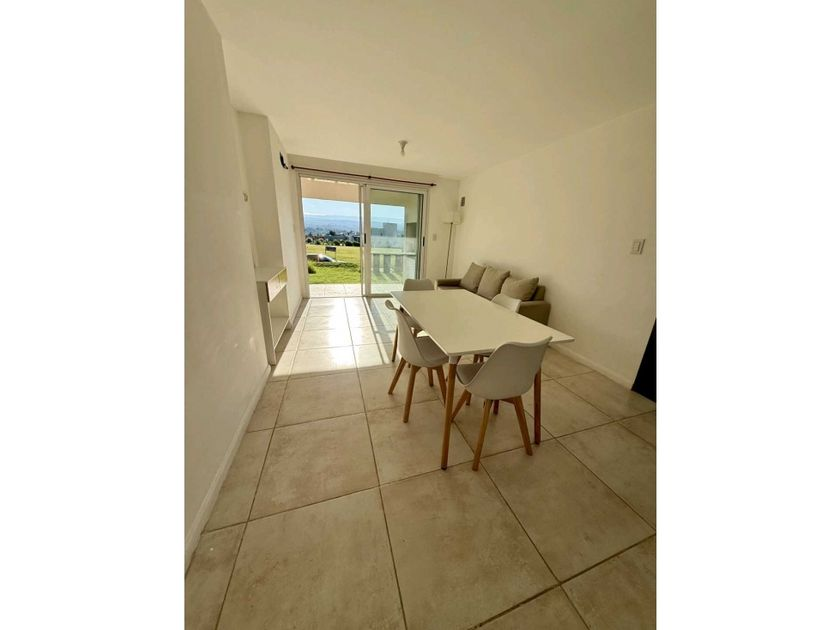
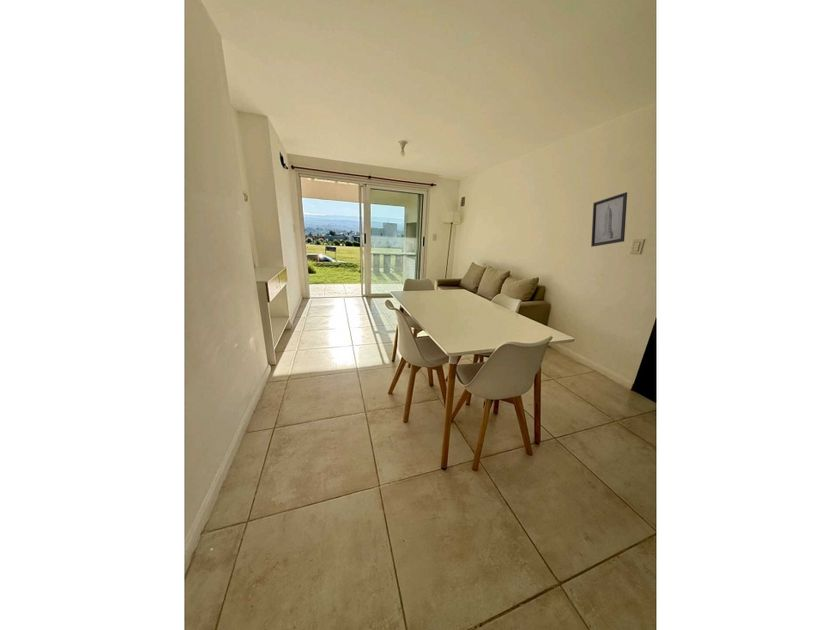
+ wall art [590,191,628,248]
